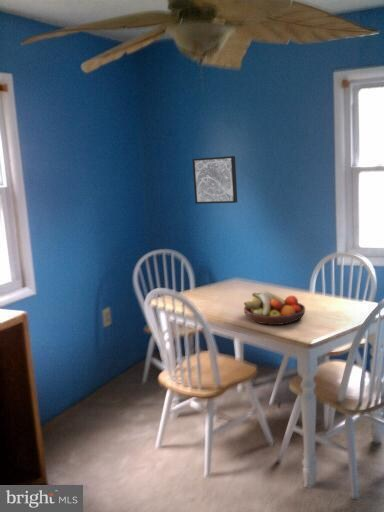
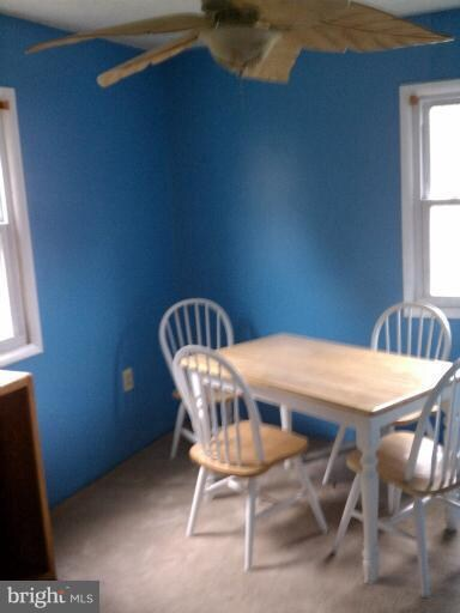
- fruit bowl [243,290,306,326]
- wall art [191,155,238,205]
